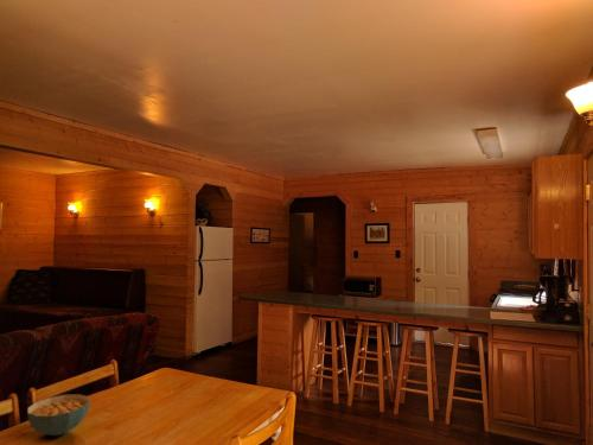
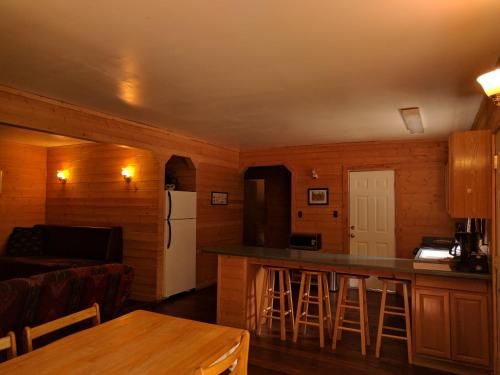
- cereal bowl [26,394,91,437]
